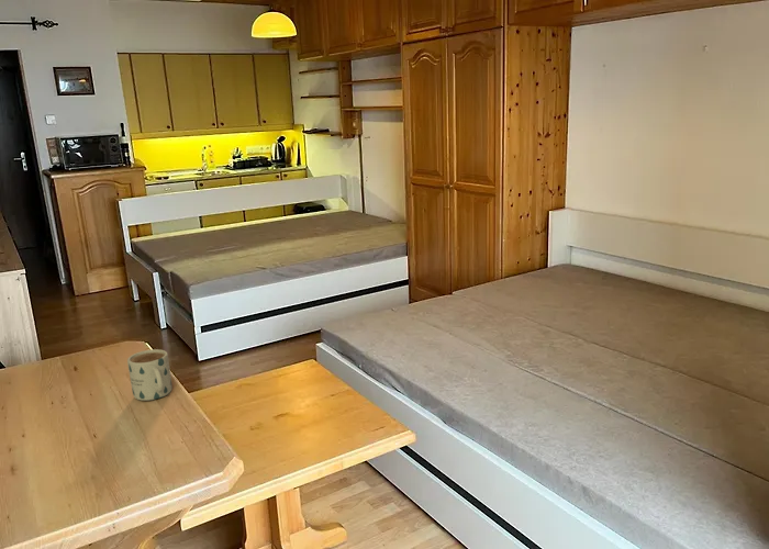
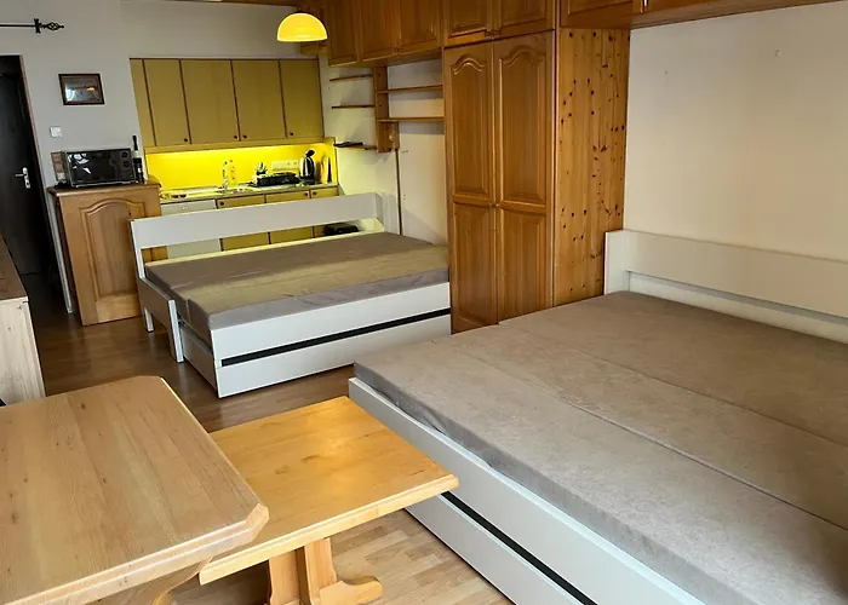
- mug [126,348,174,402]
